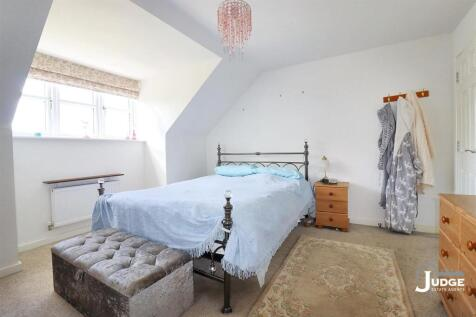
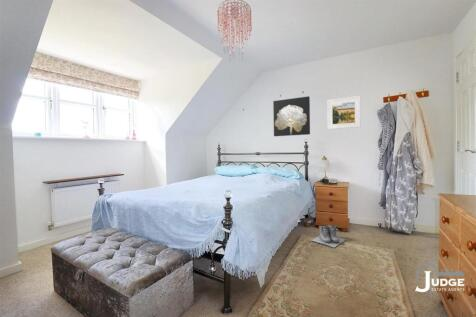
+ wall art [272,95,311,137]
+ boots [310,224,347,248]
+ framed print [326,95,362,130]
